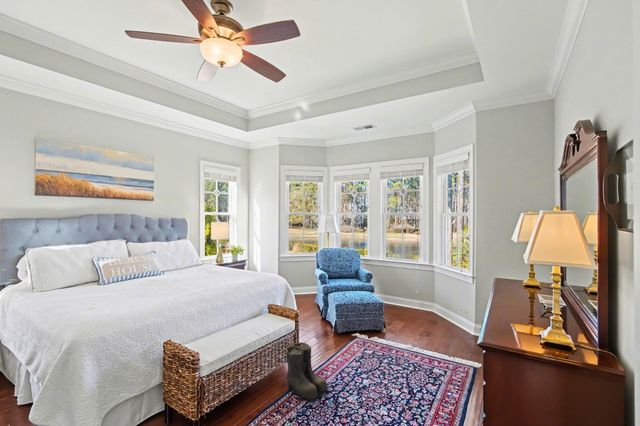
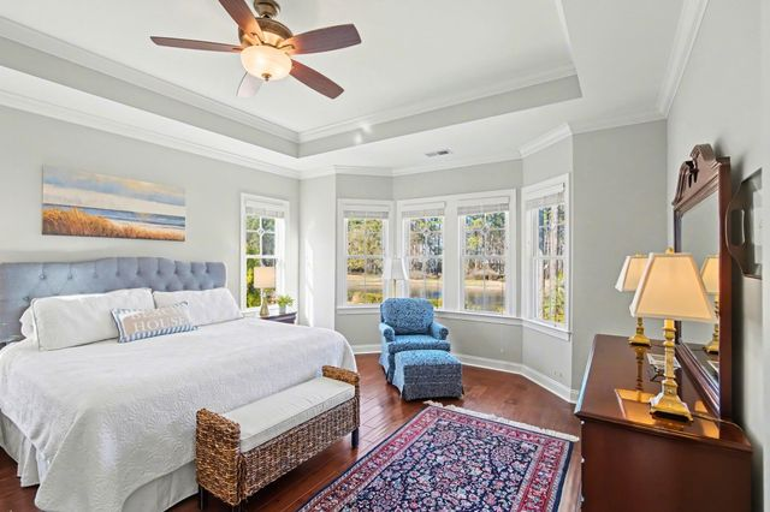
- boots [284,342,330,402]
